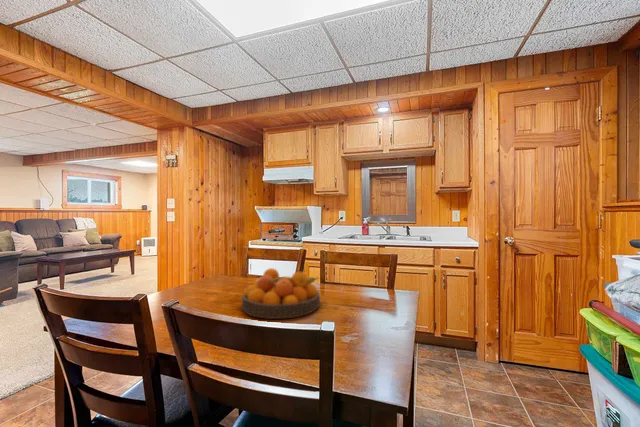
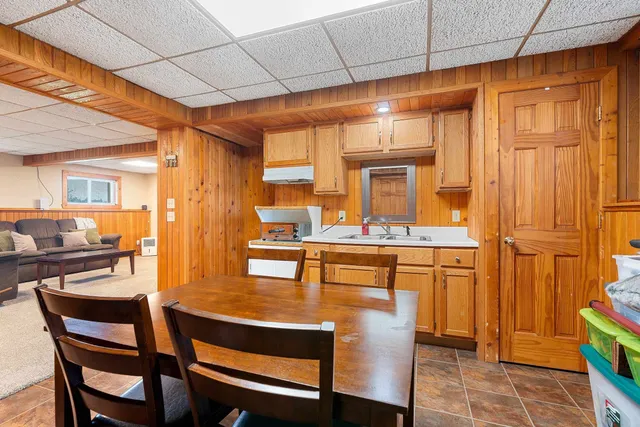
- fruit bowl [241,267,321,320]
